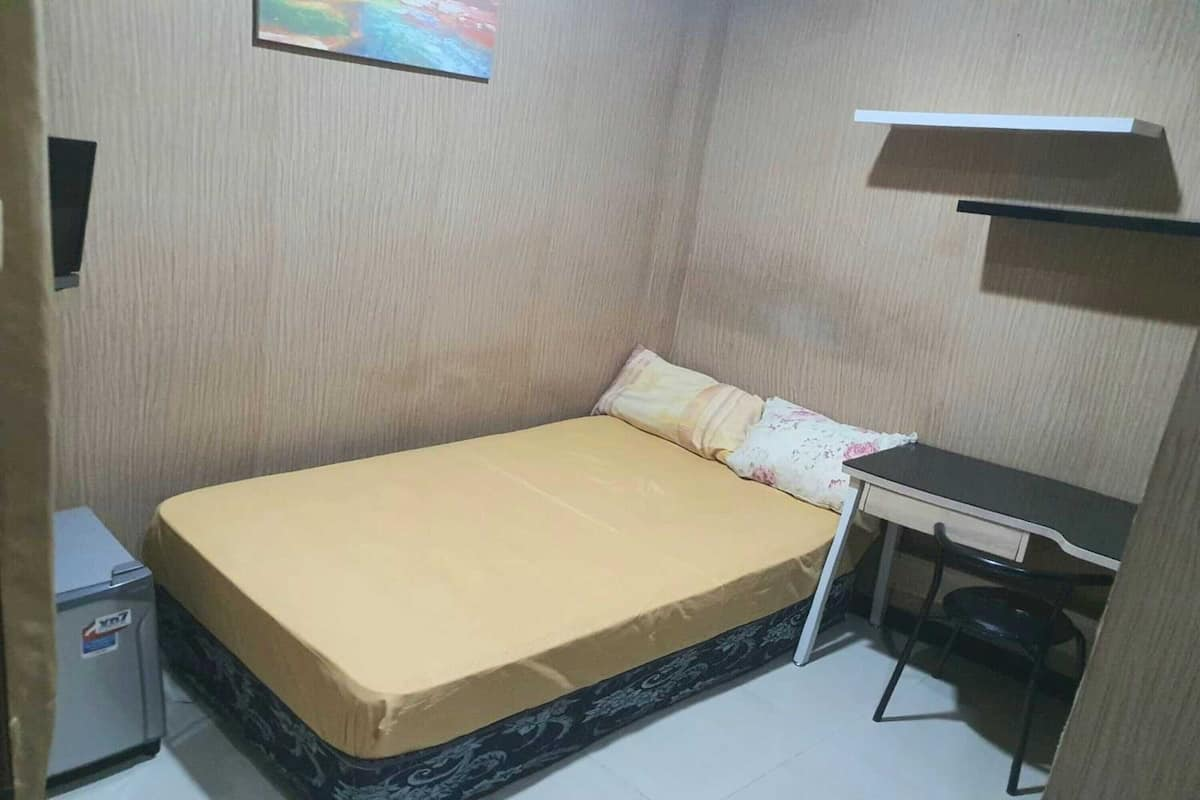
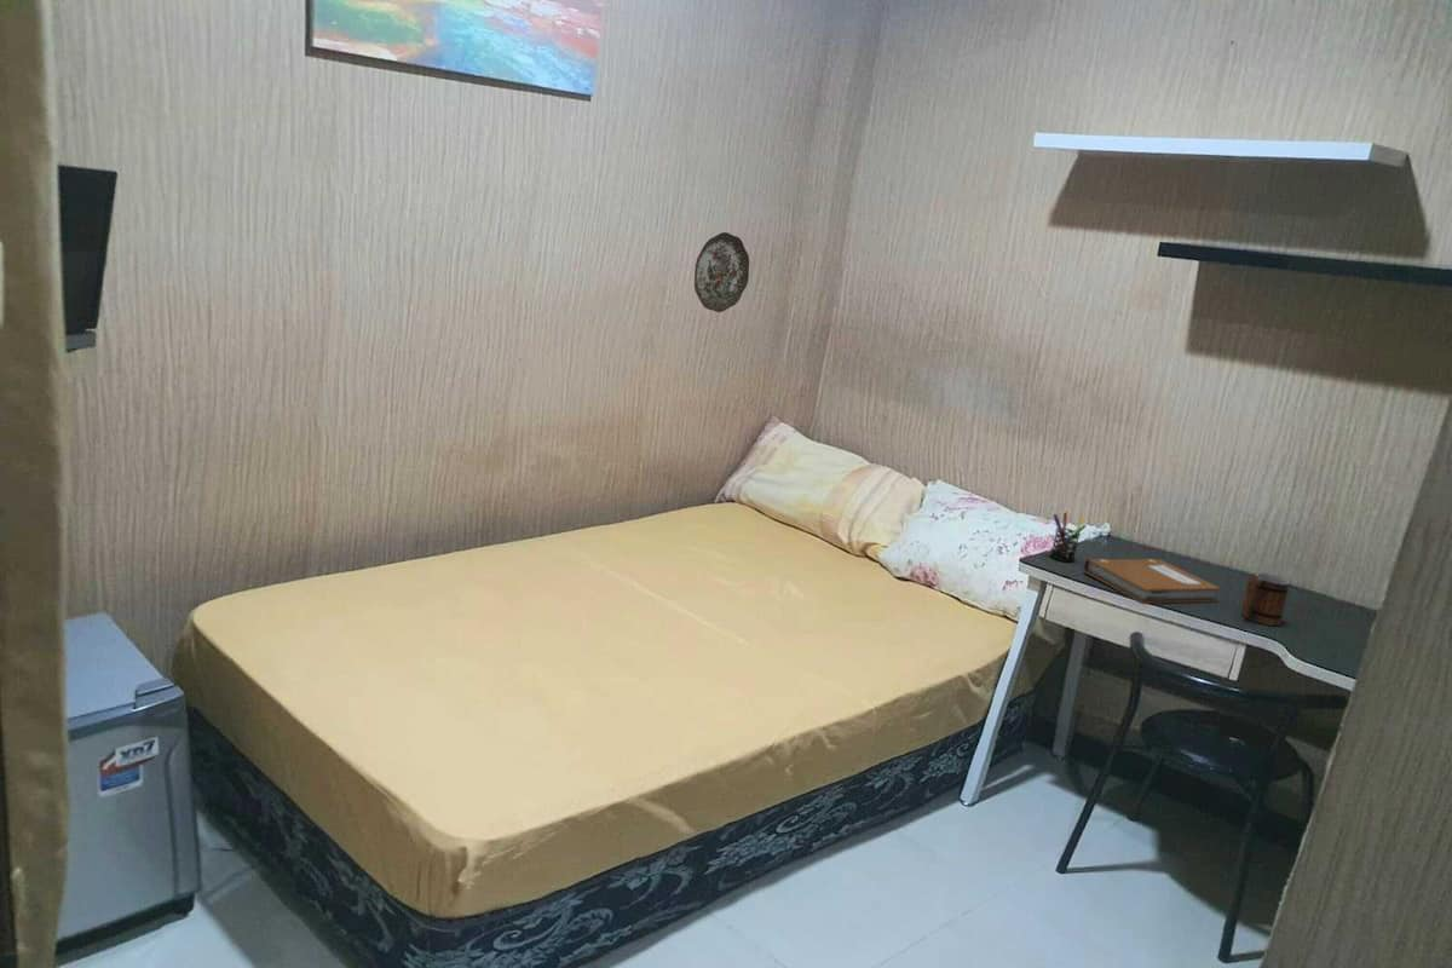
+ mug [1240,571,1291,627]
+ pen holder [1049,511,1088,563]
+ decorative plate [693,231,750,313]
+ notebook [1082,558,1222,605]
